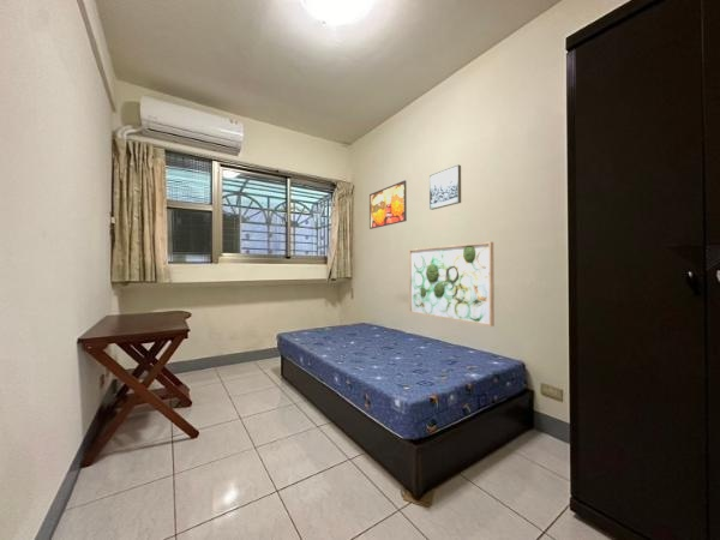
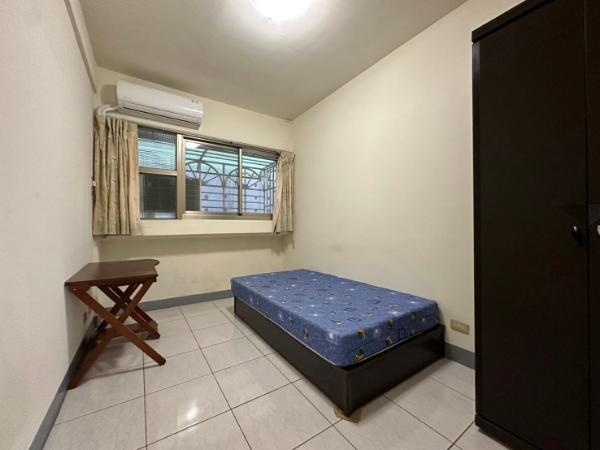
- wall art [428,163,462,211]
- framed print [368,179,408,230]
- wall art [408,241,496,328]
